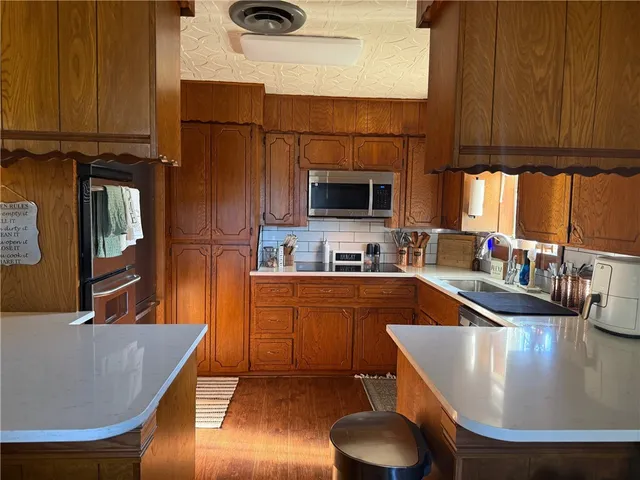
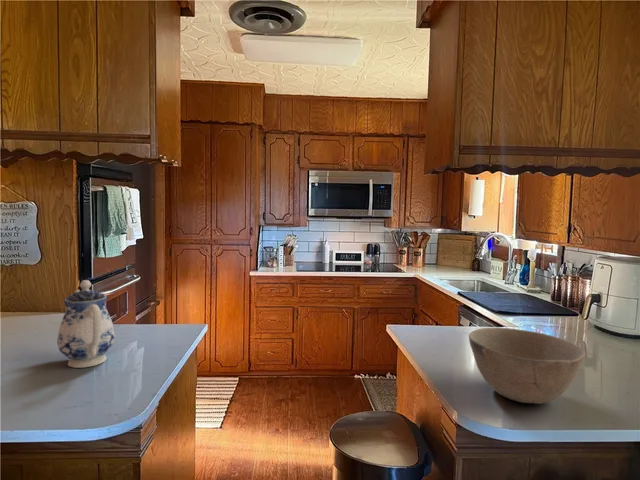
+ teapot [56,279,116,369]
+ bowl [468,327,586,405]
